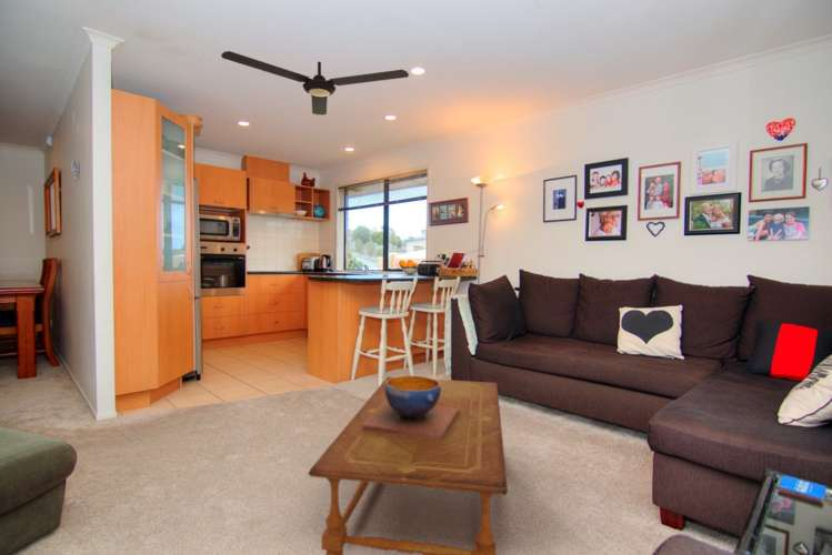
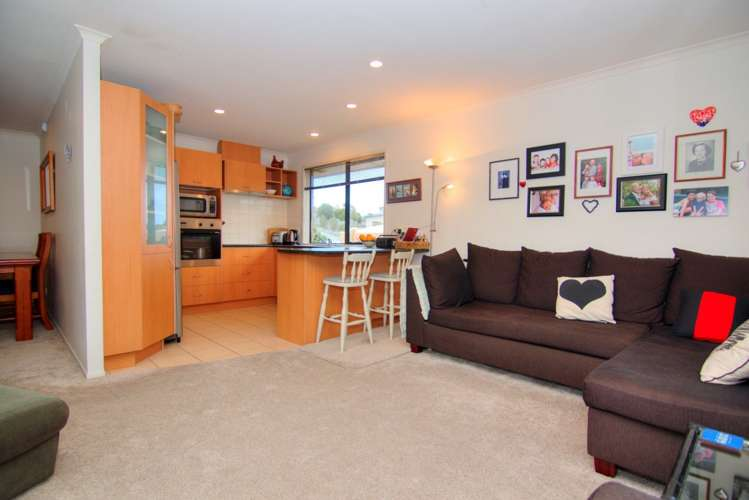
- decorative bowl [362,375,459,441]
- ceiling fan [220,50,410,117]
- coffee table [307,376,509,555]
